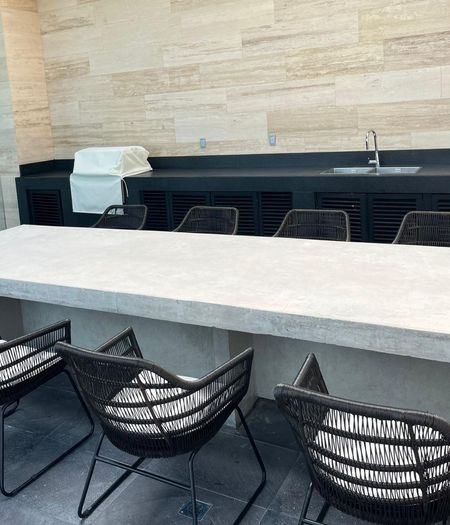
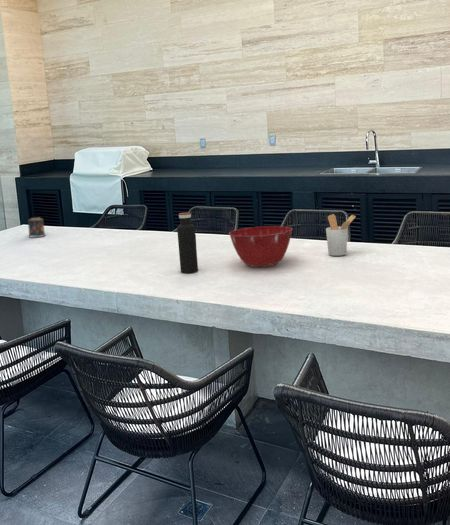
+ water bottle [176,212,199,274]
+ utensil holder [325,213,357,257]
+ candle [27,217,47,239]
+ mixing bowl [228,225,294,268]
